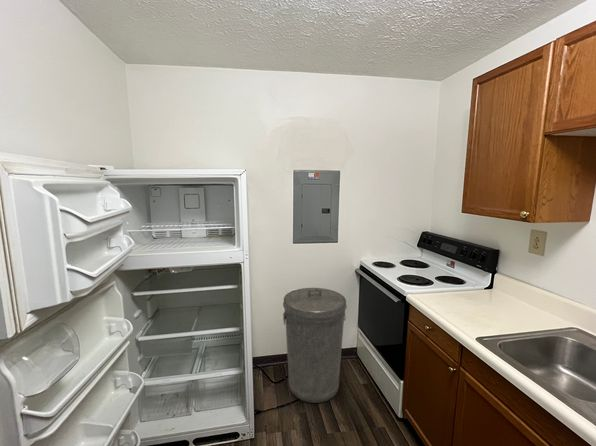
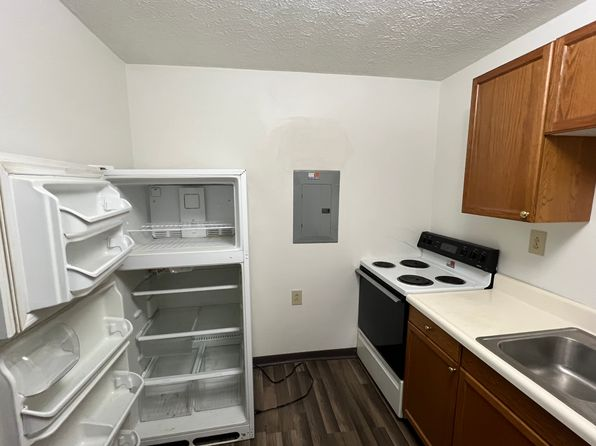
- trash can [282,287,348,404]
